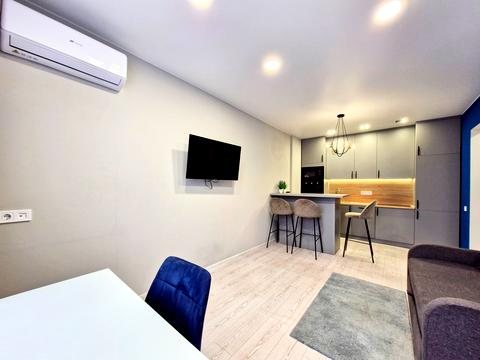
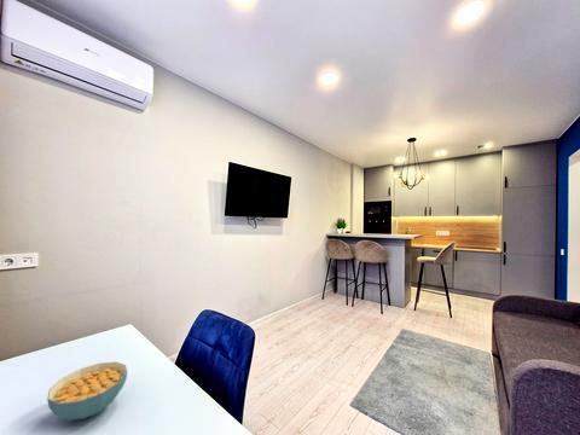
+ cereal bowl [46,361,128,422]
